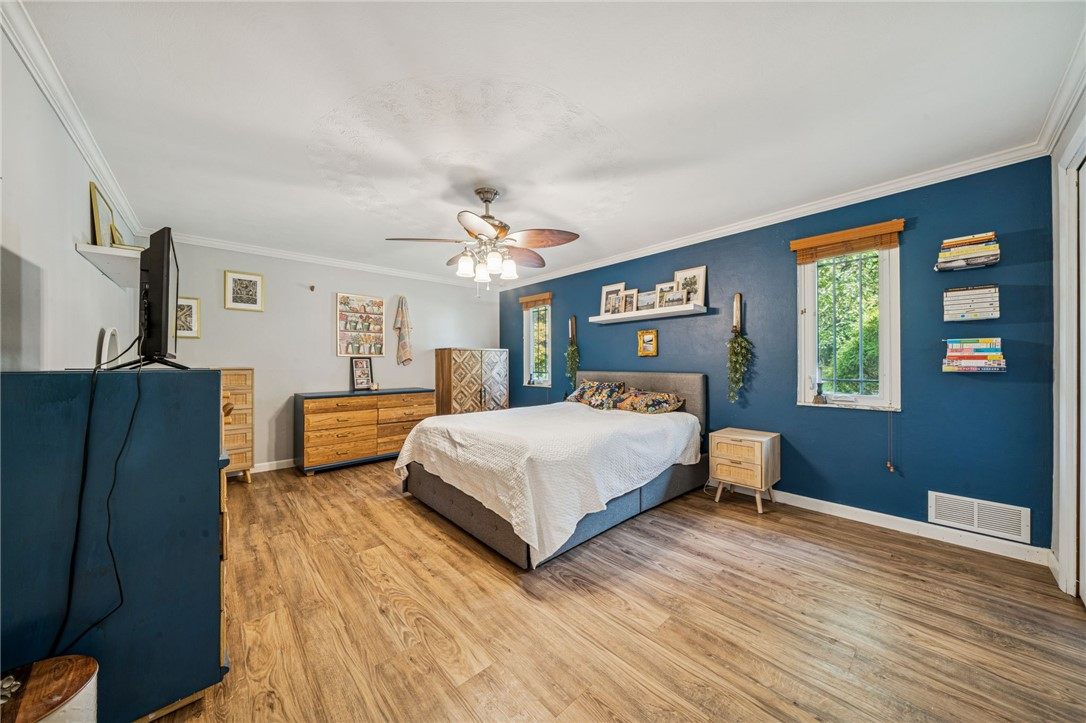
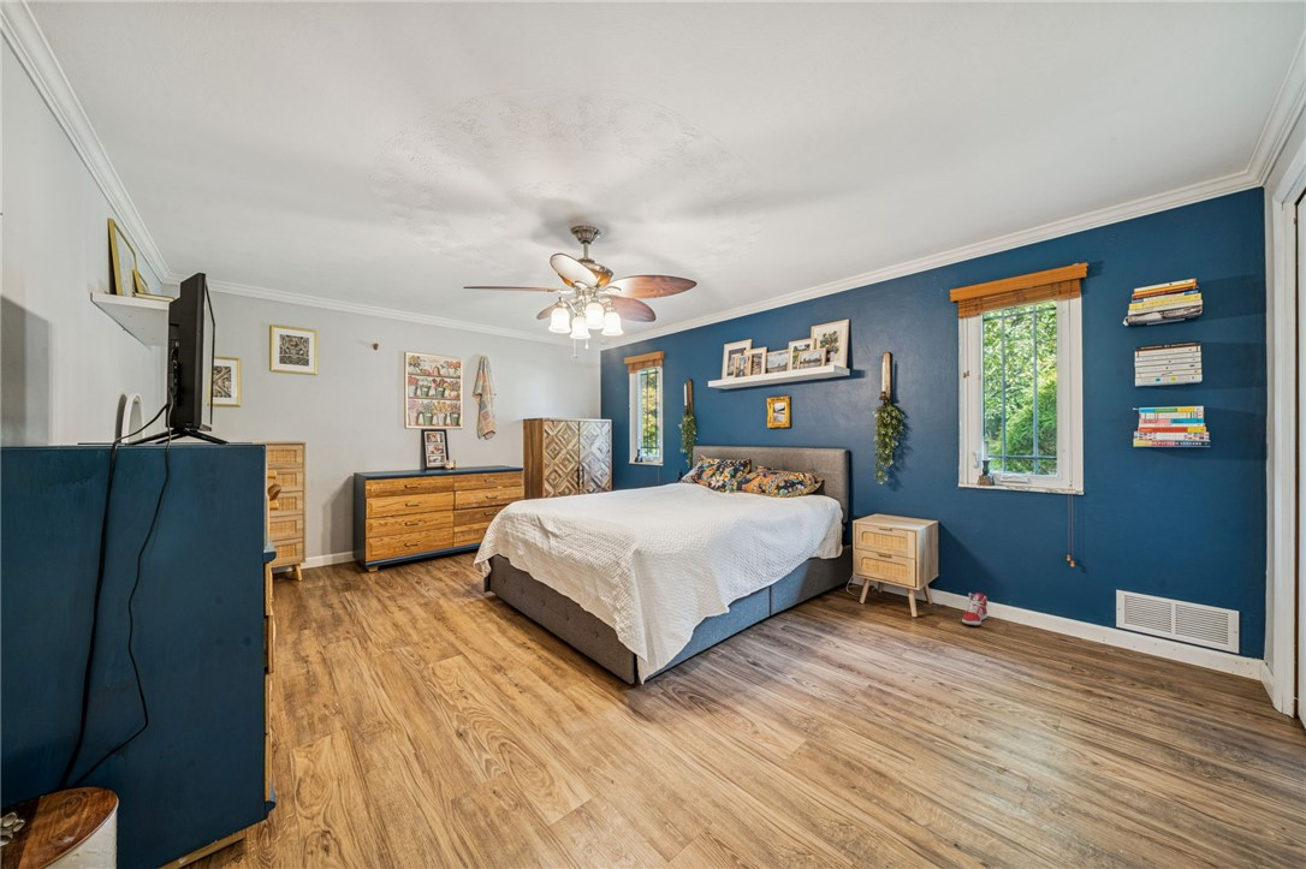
+ sneaker [961,591,989,626]
